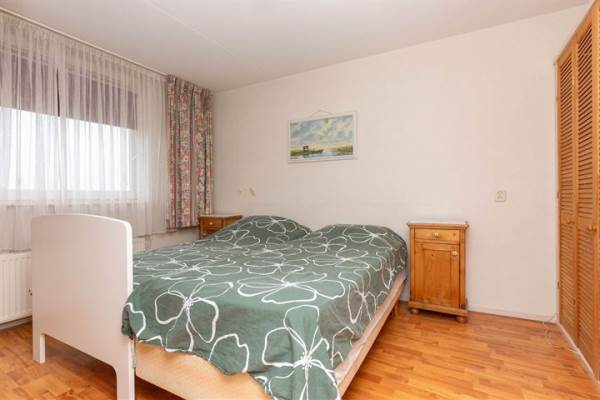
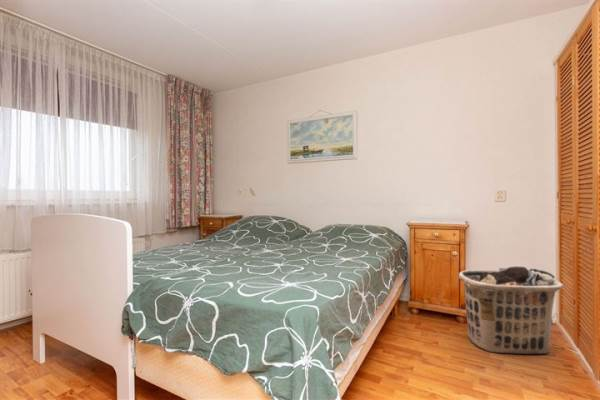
+ clothes hamper [458,266,564,355]
